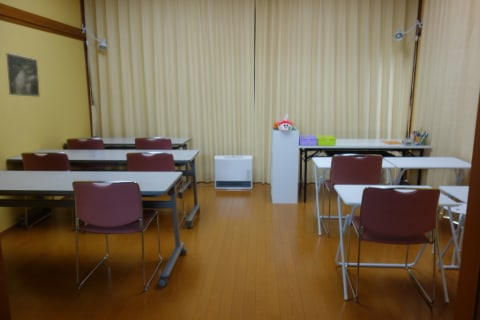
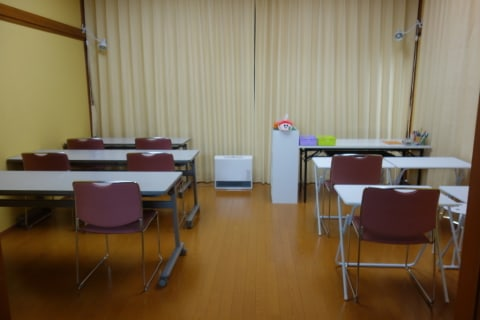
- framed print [5,52,40,98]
